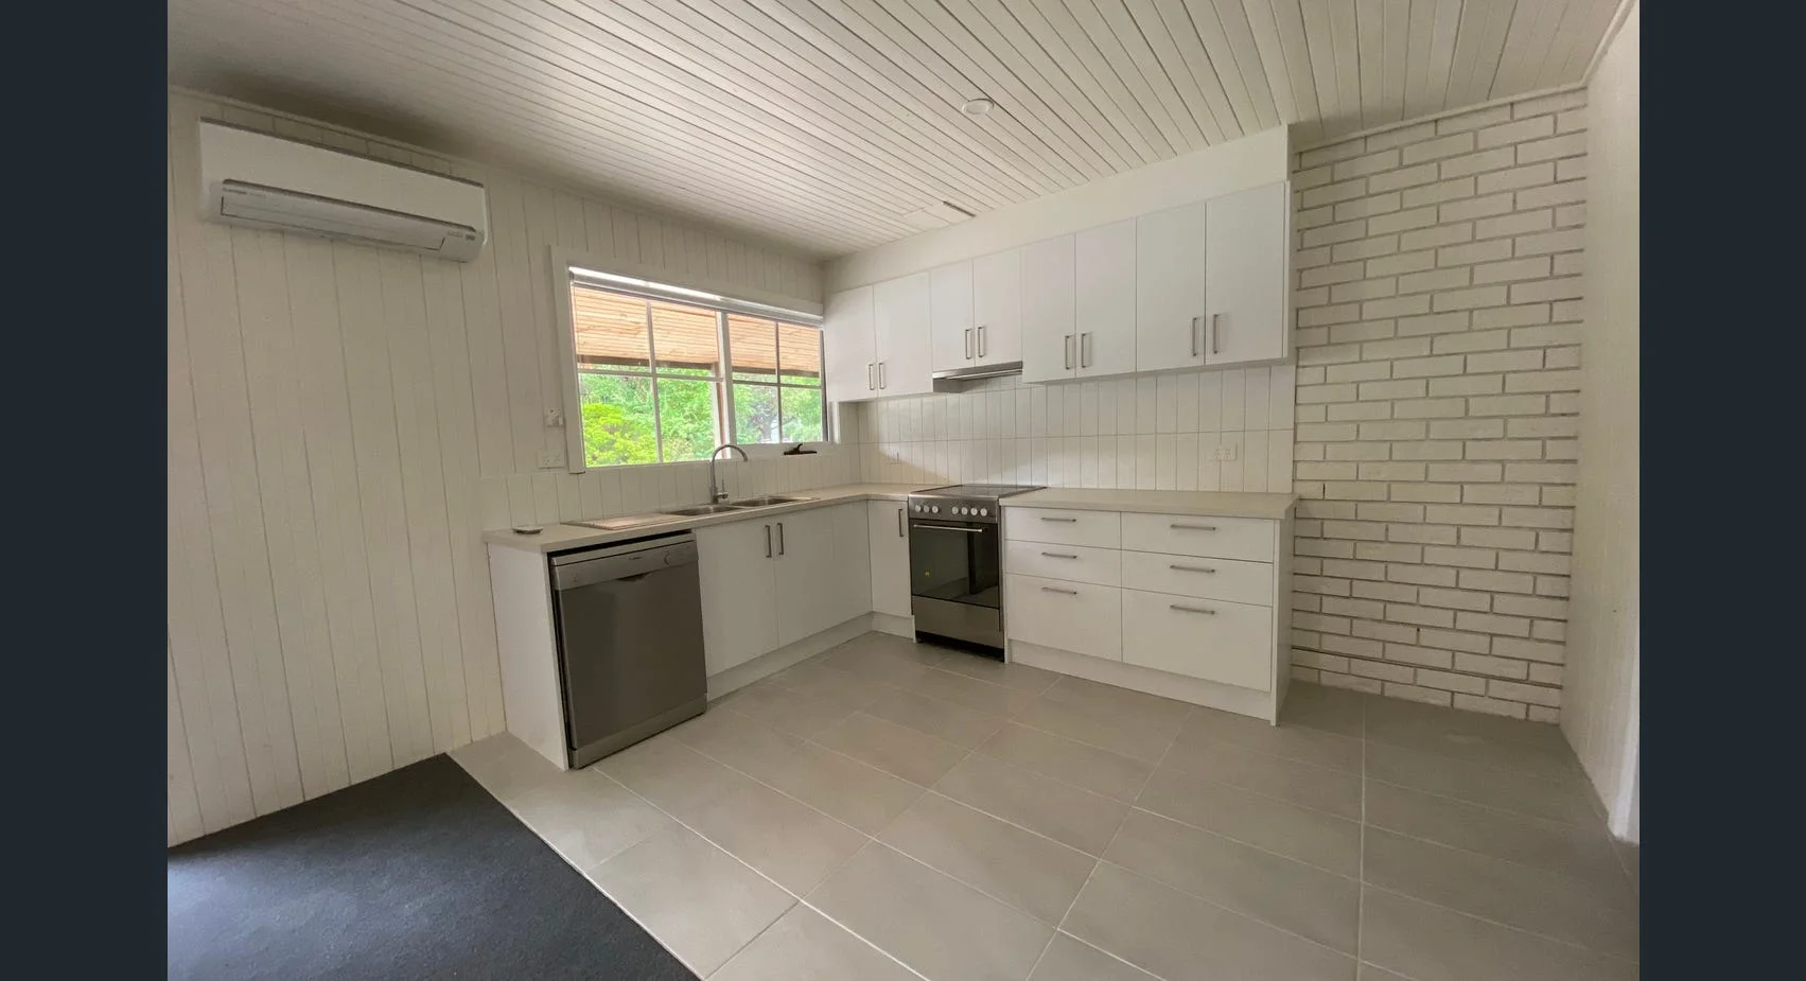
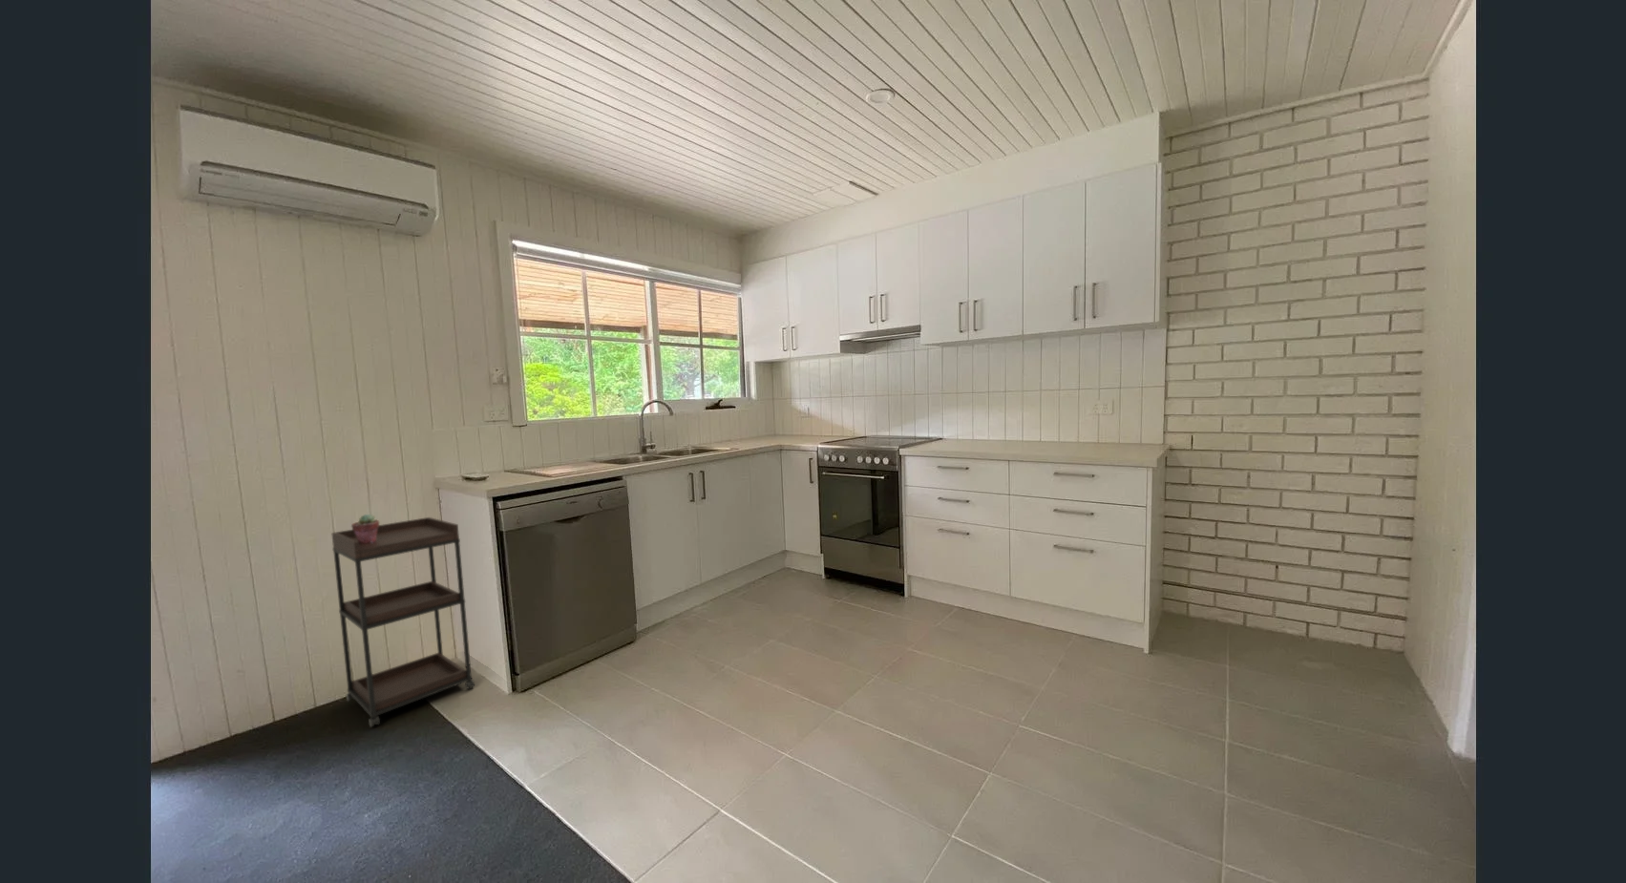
+ shelving unit [331,517,475,729]
+ potted succulent [350,513,380,544]
